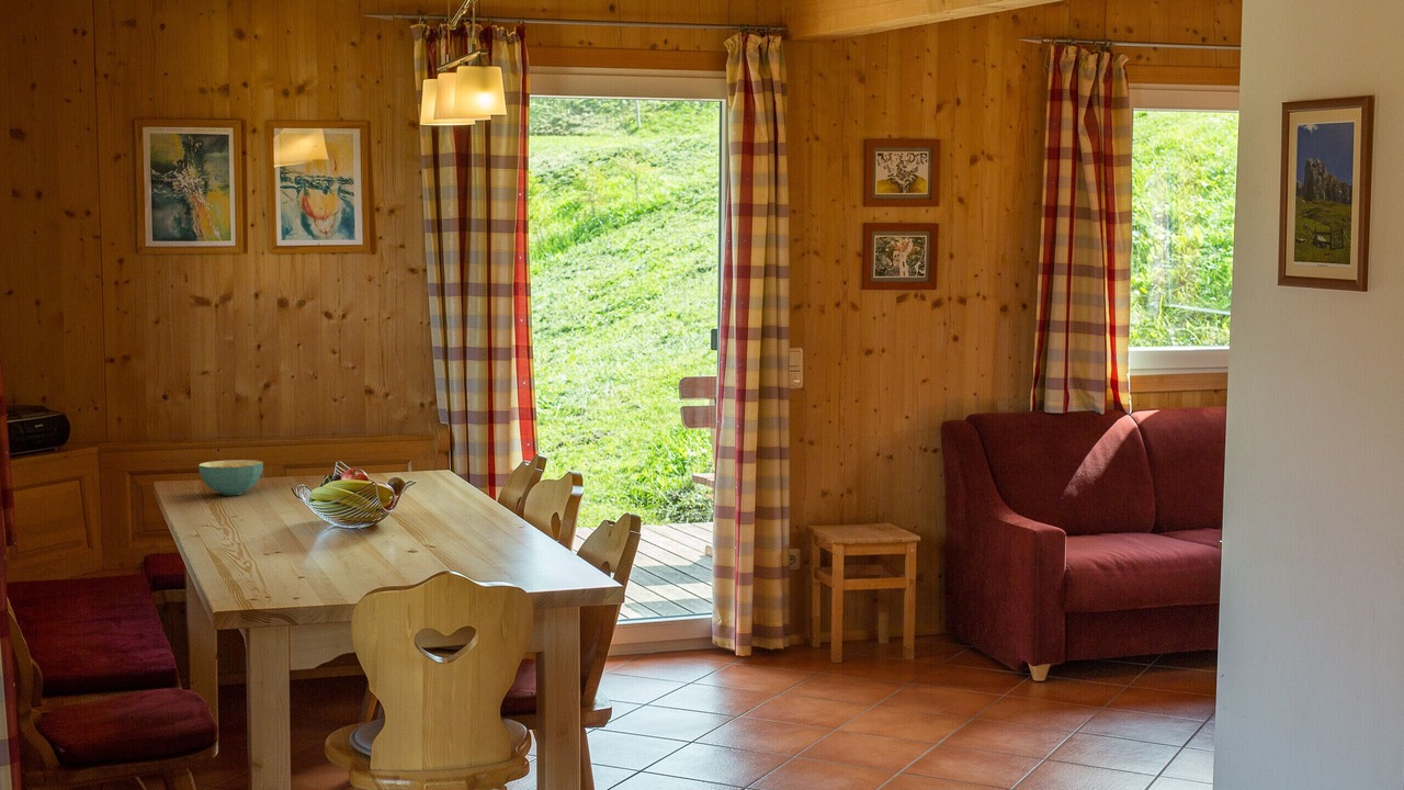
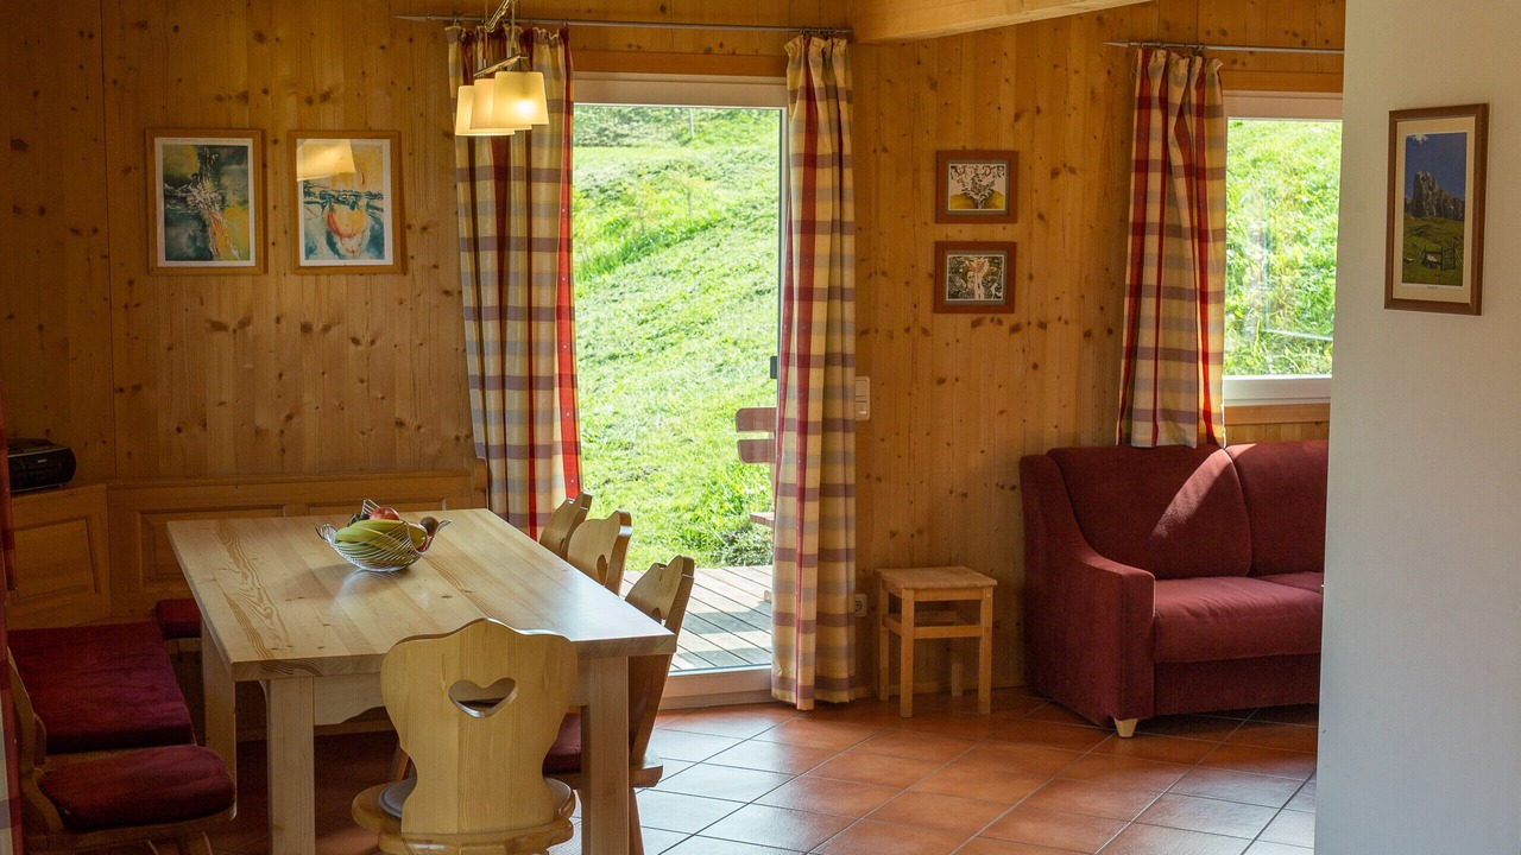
- cereal bowl [197,459,264,496]
